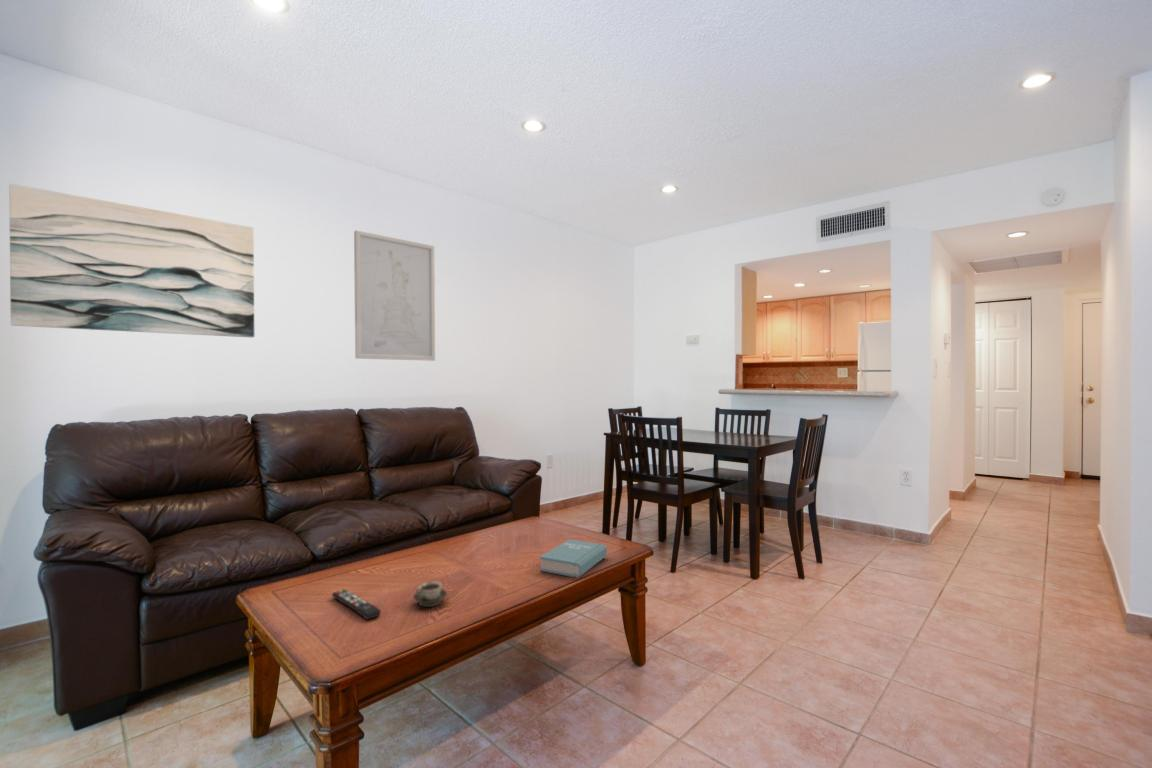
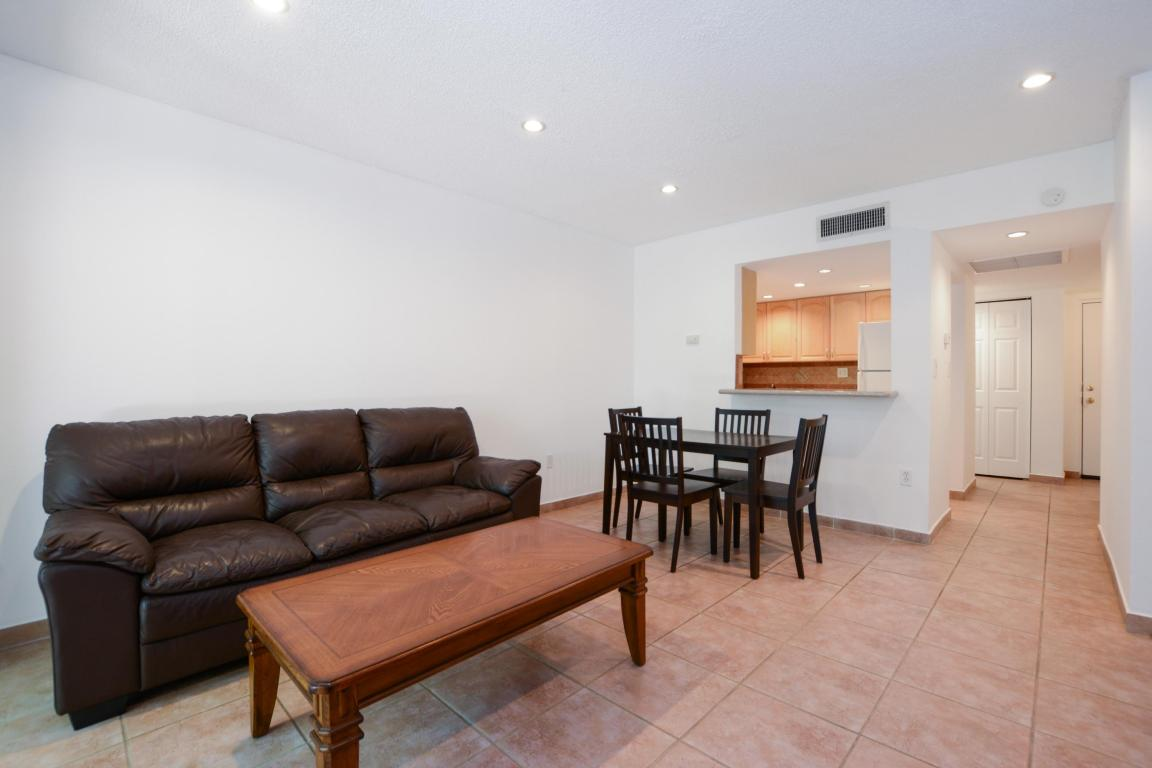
- wall art [353,230,436,362]
- remote control [331,588,382,621]
- book [539,538,608,579]
- wall art [8,183,255,338]
- cup [412,581,448,608]
